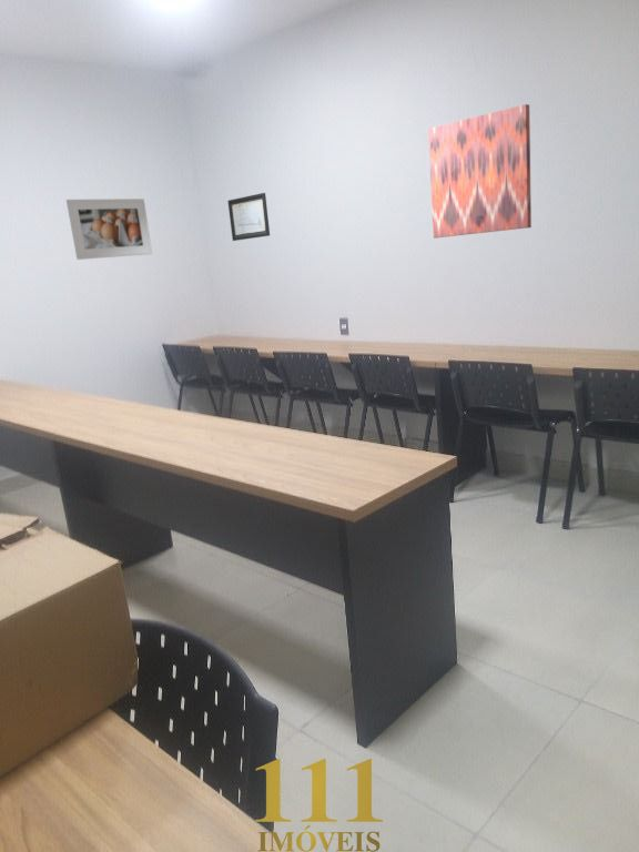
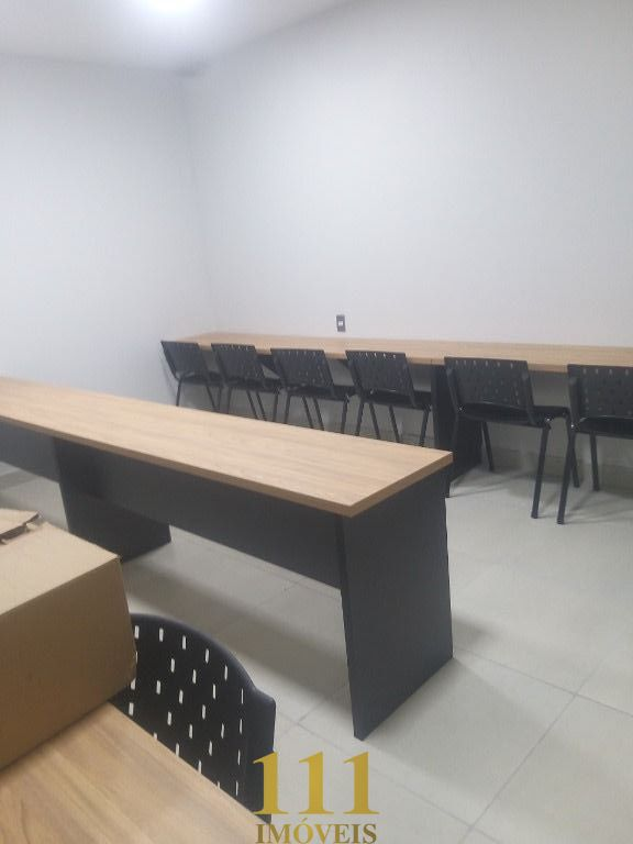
- wall art [226,192,271,242]
- wall art [427,103,532,240]
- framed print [65,197,153,261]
